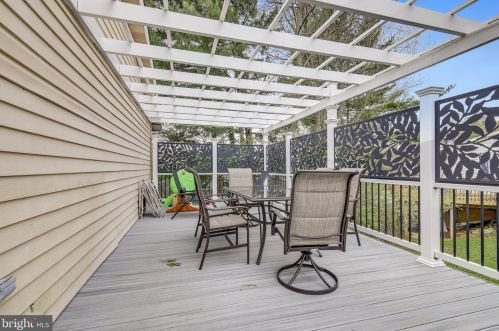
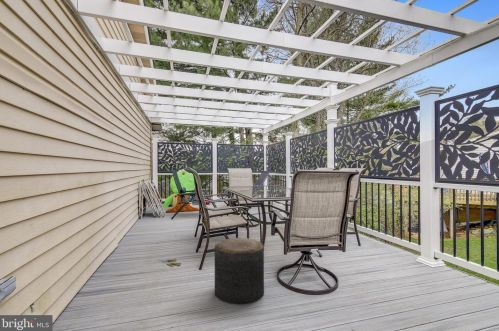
+ stool [214,237,265,306]
